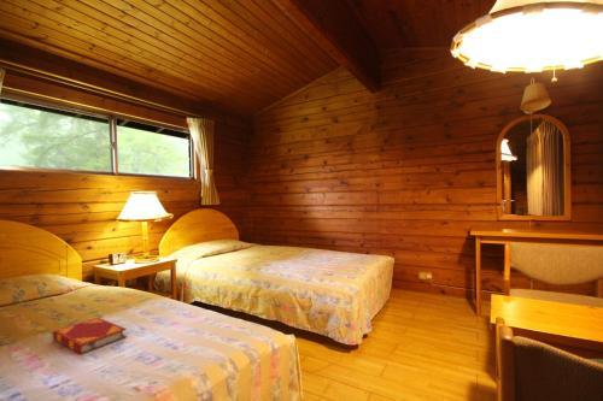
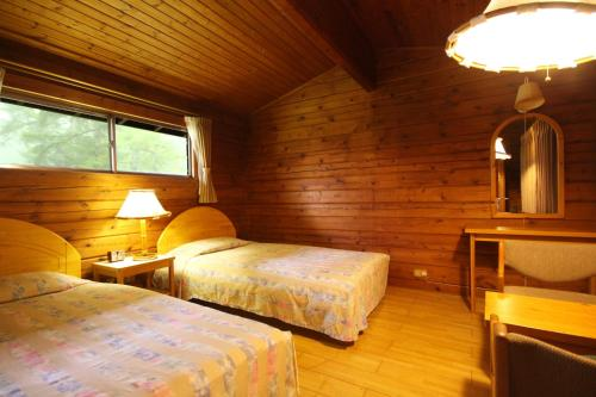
- hardback book [52,317,128,355]
